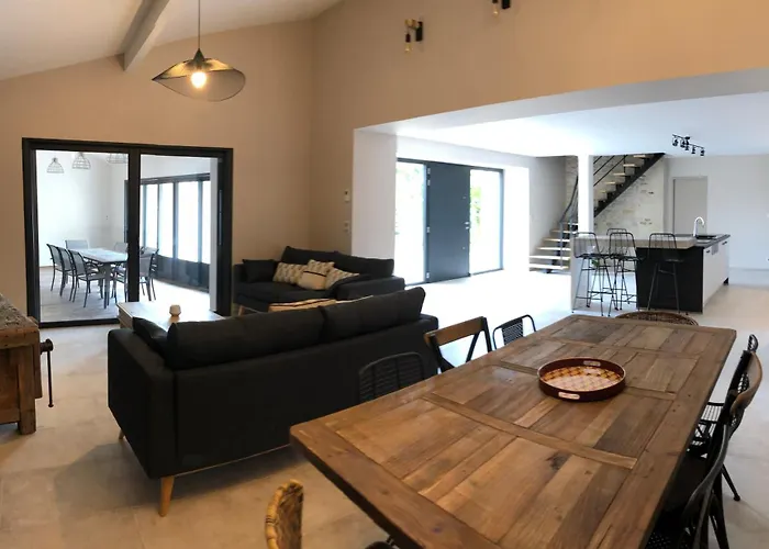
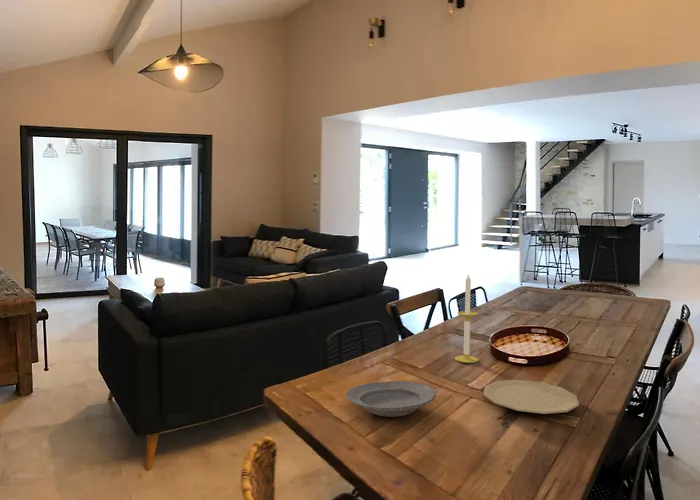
+ candle [454,273,479,364]
+ plate [345,380,437,418]
+ plate [483,379,580,415]
